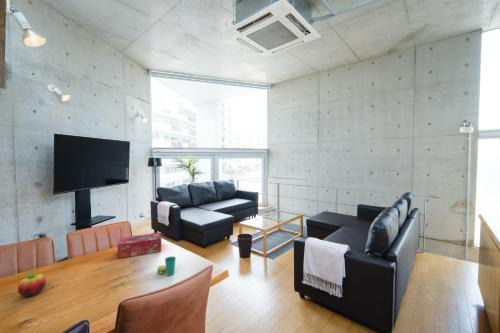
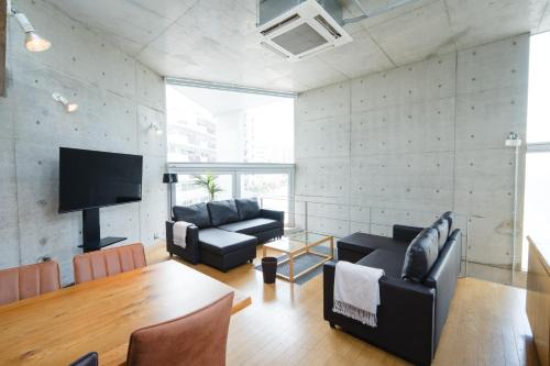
- tissue box [116,232,162,259]
- fruit [17,272,47,298]
- cup [156,255,177,277]
